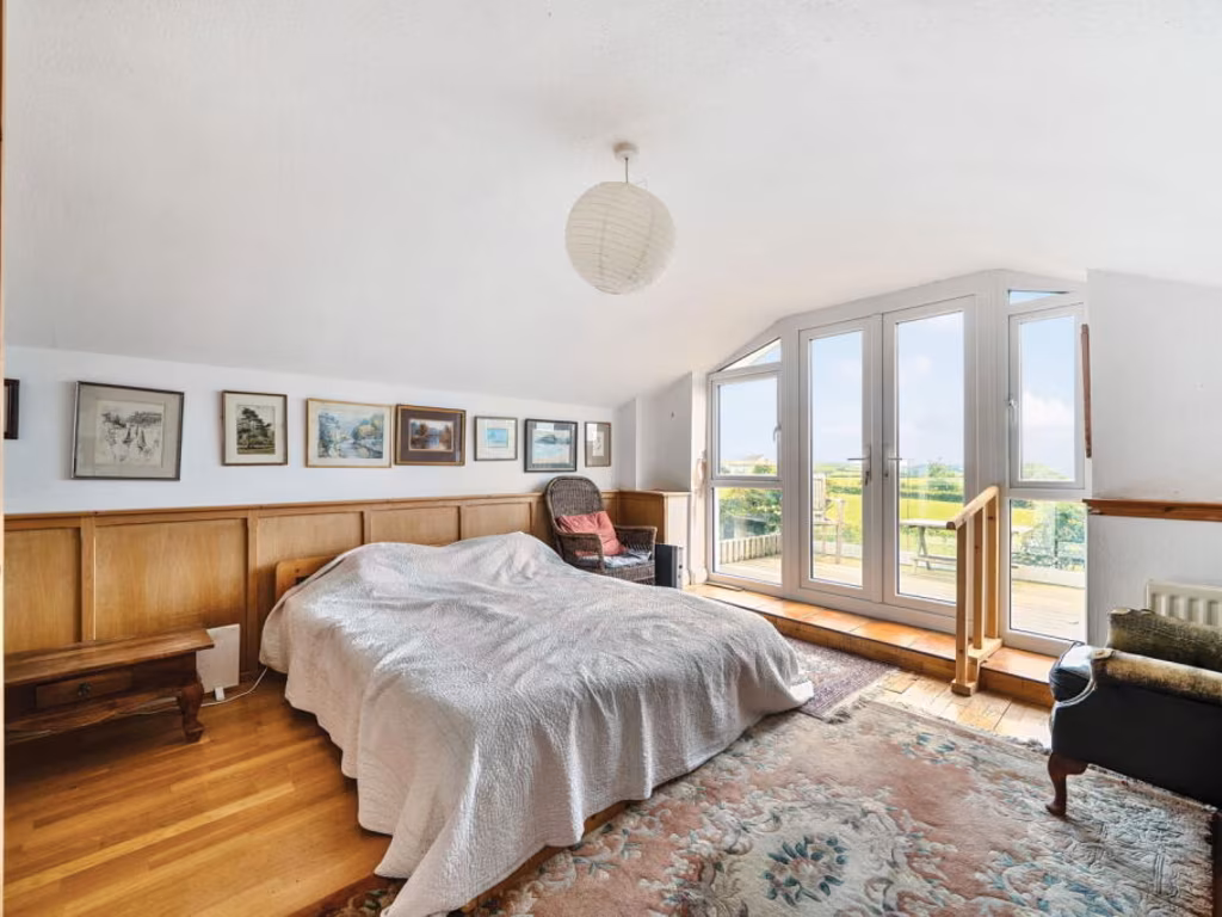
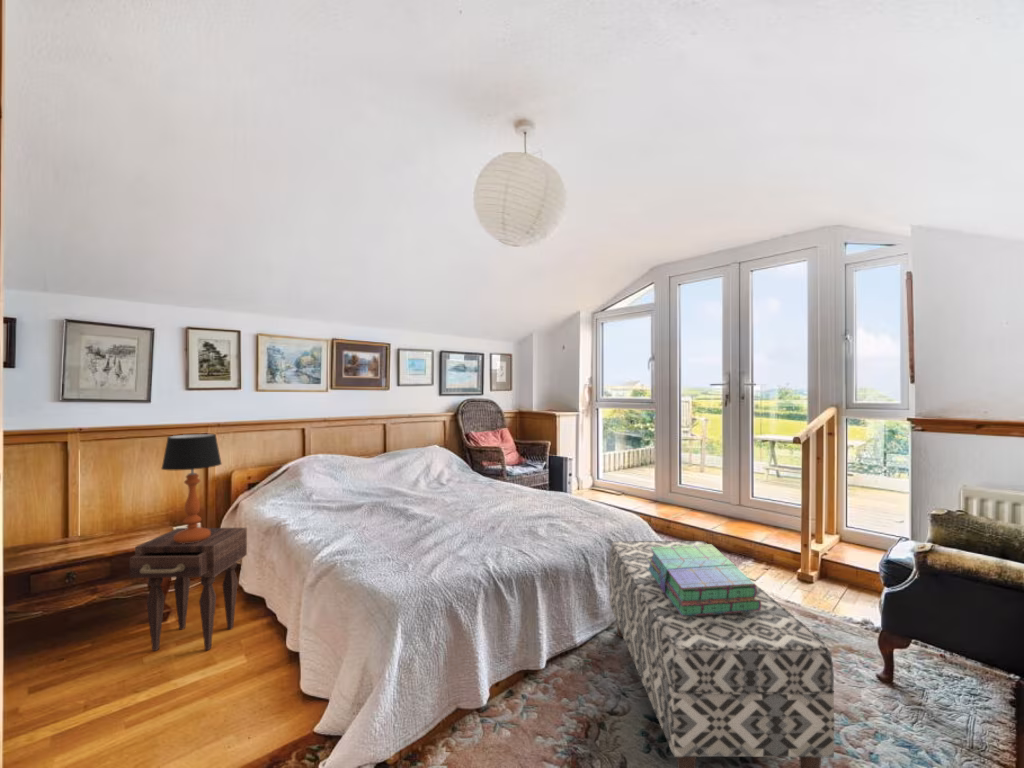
+ table lamp [160,433,223,544]
+ bench [608,540,835,768]
+ stack of books [647,543,761,616]
+ nightstand [129,527,248,652]
